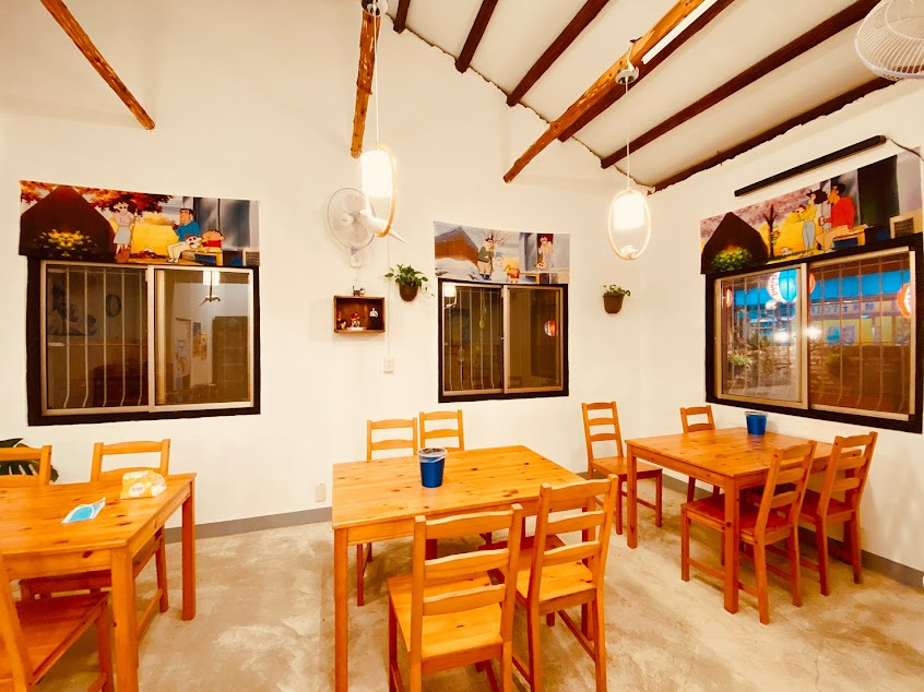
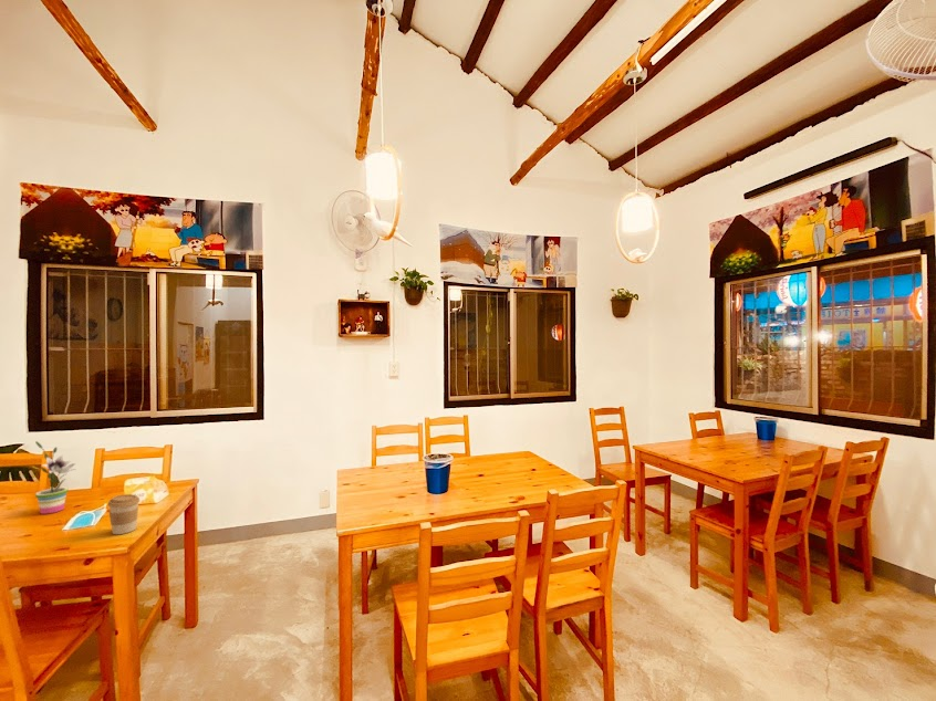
+ coffee cup [107,493,141,535]
+ potted plant [34,440,76,515]
